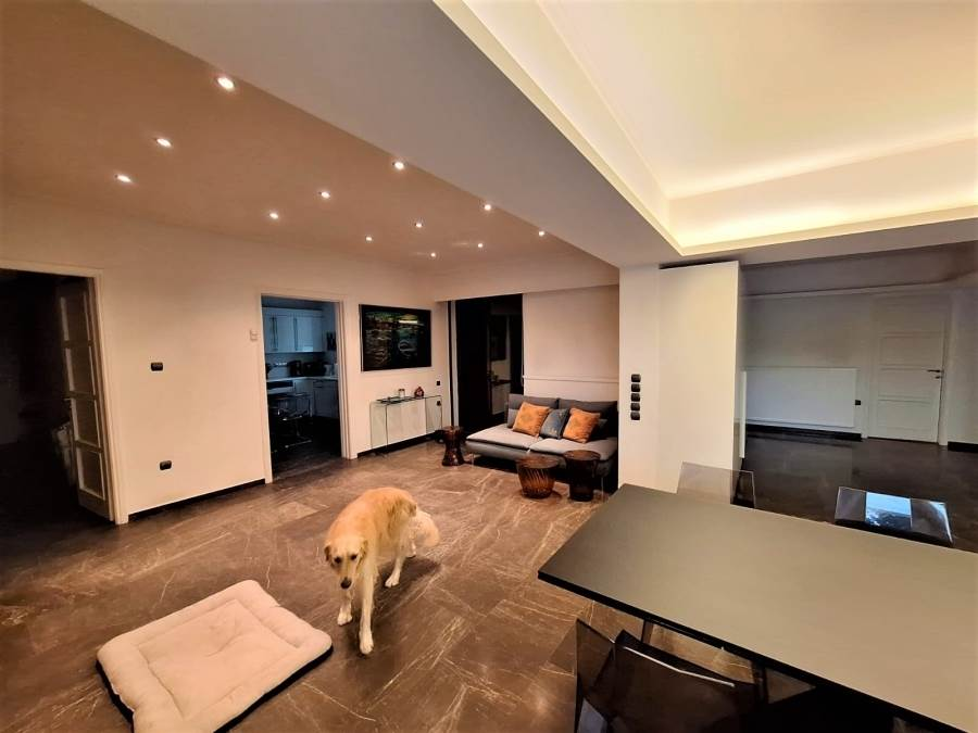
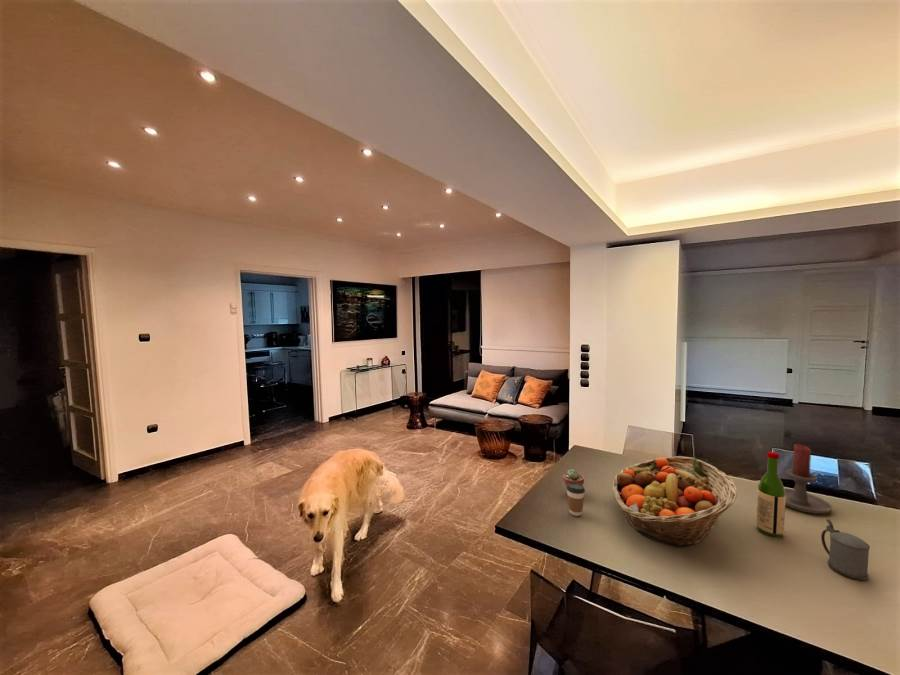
+ potted succulent [562,468,585,495]
+ wine bottle [755,451,786,538]
+ beer stein [820,518,871,581]
+ fruit basket [611,455,739,549]
+ coffee cup [565,483,586,517]
+ candle holder [784,443,832,515]
